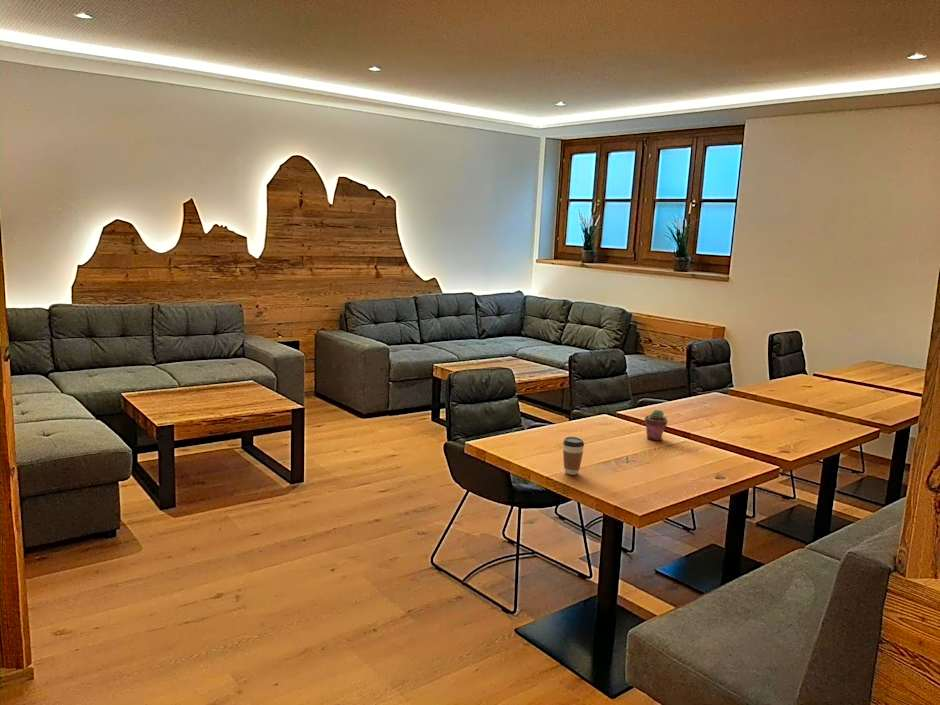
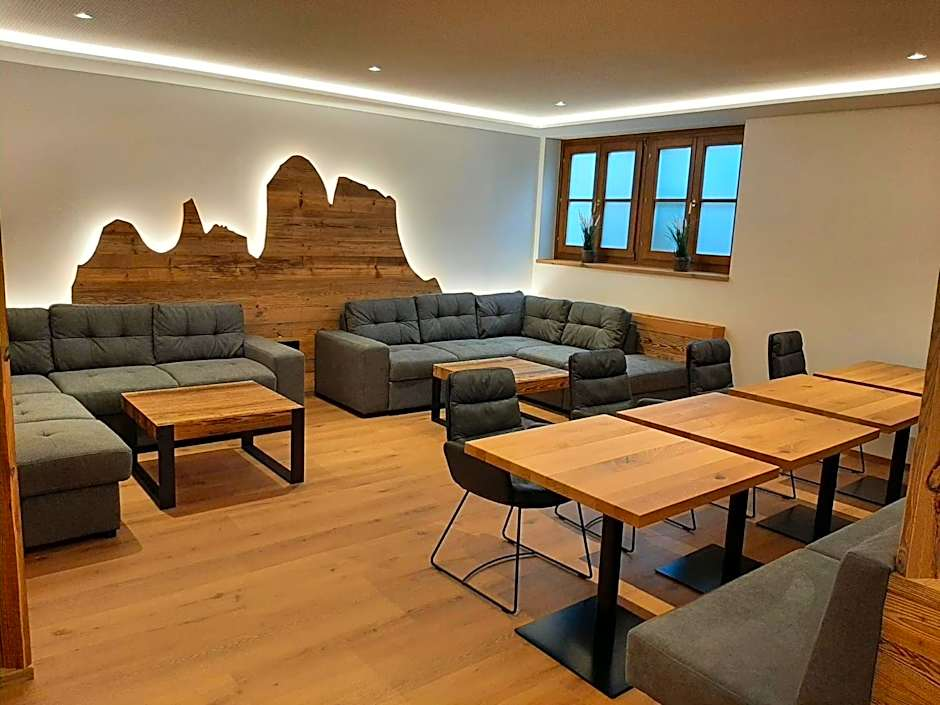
- coffee cup [562,436,585,476]
- potted succulent [643,409,669,441]
